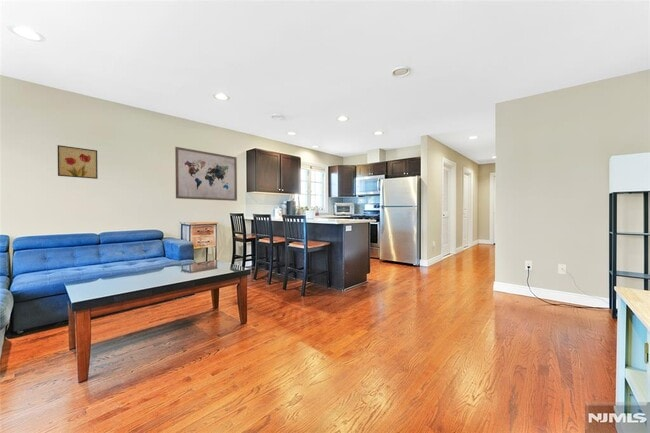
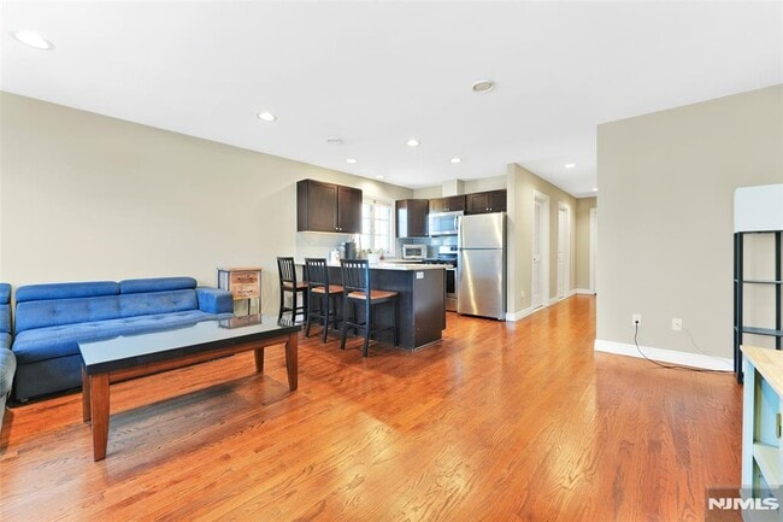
- wall art [57,144,99,180]
- wall art [174,146,238,202]
